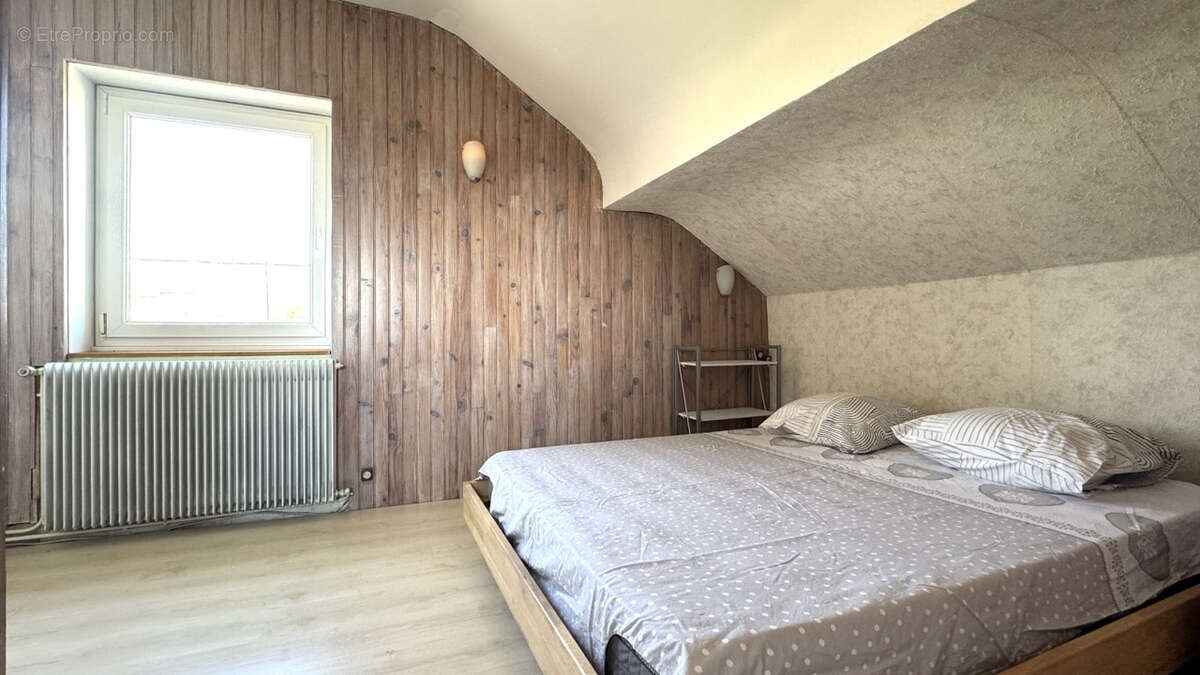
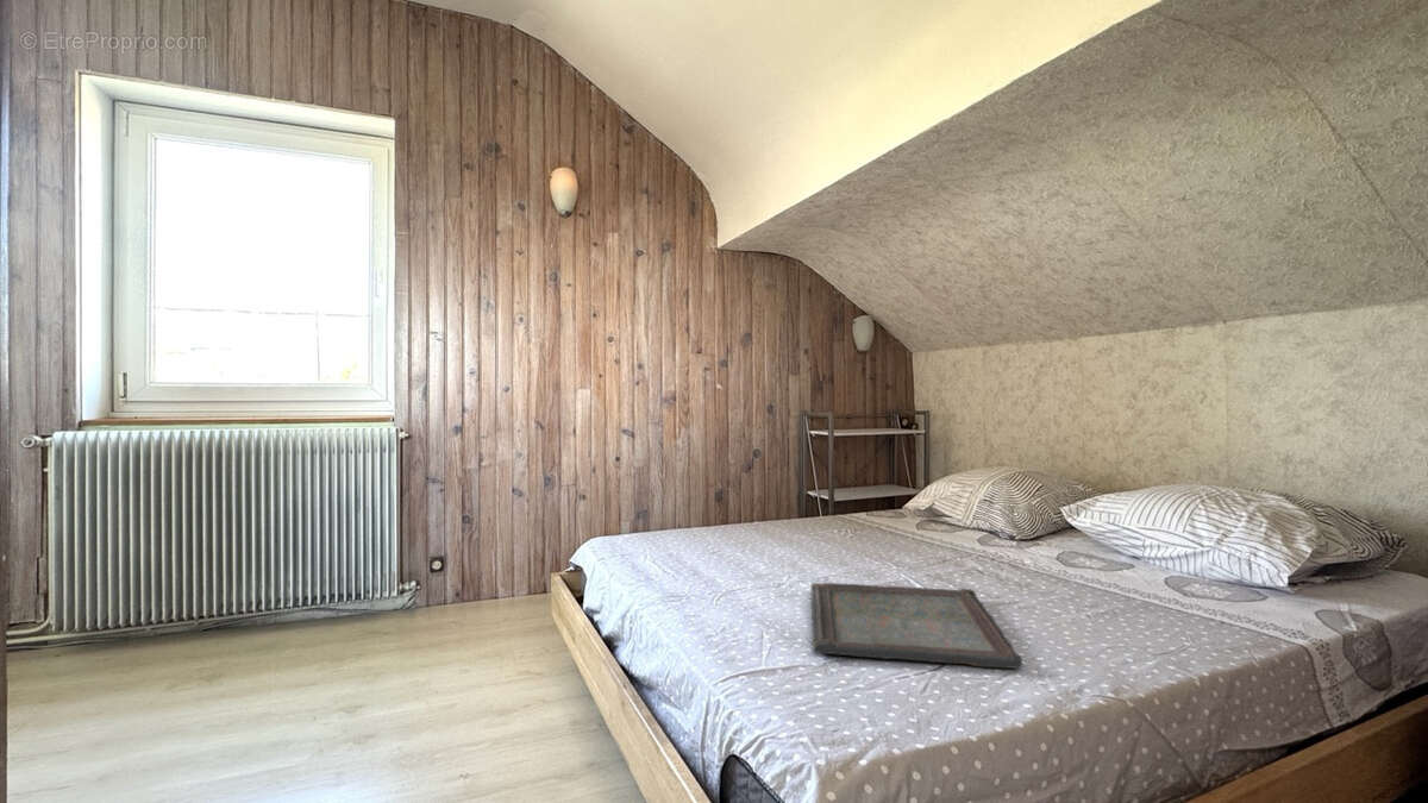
+ serving tray [810,582,1023,670]
